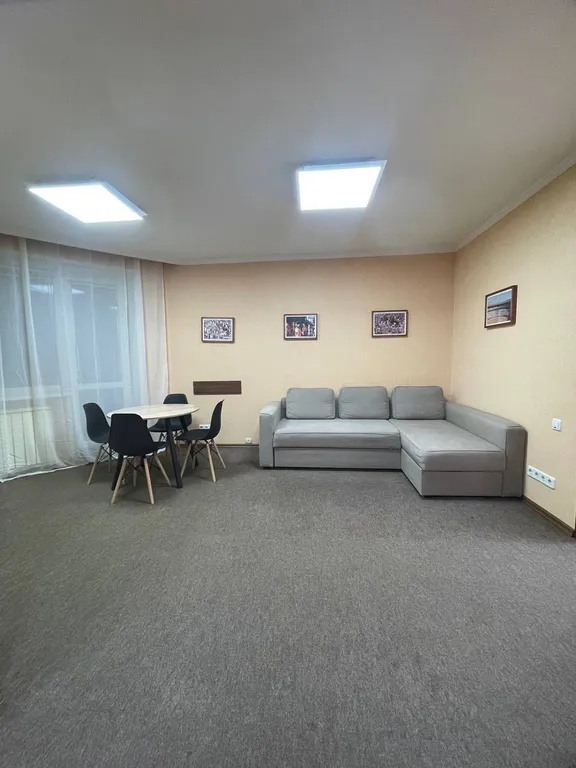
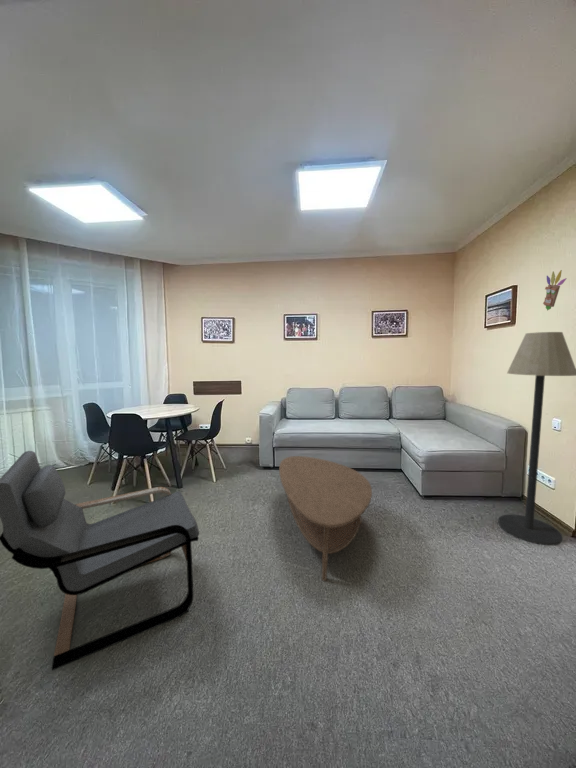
+ coffee table [278,455,373,582]
+ floor lamp [497,331,576,547]
+ decorative mask [542,269,568,312]
+ armchair [0,450,200,671]
